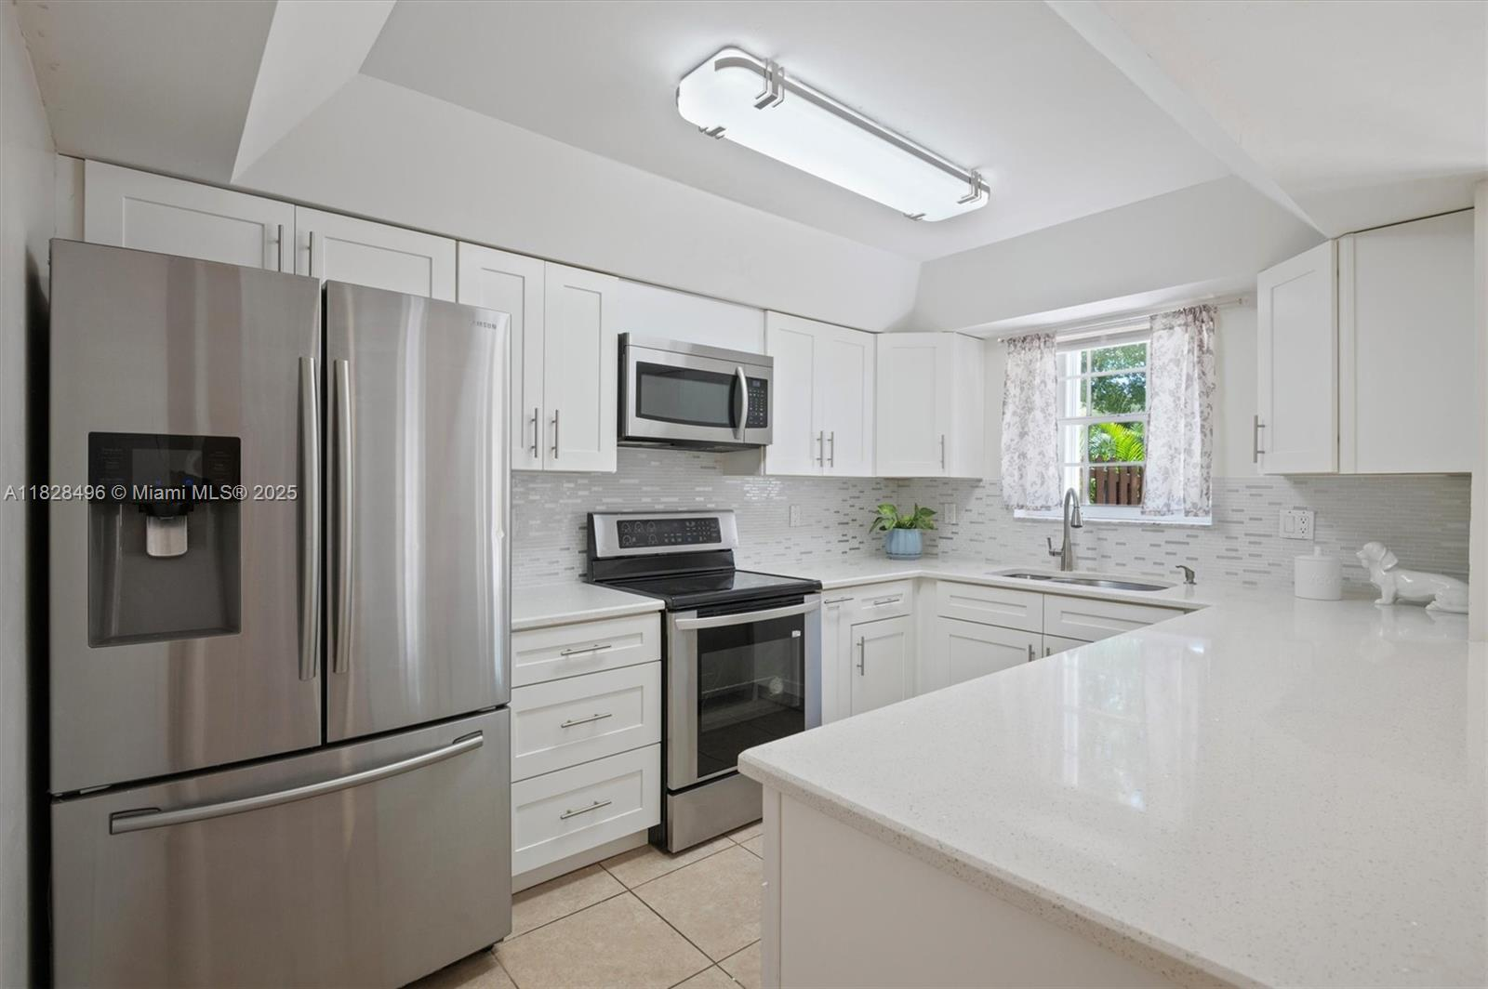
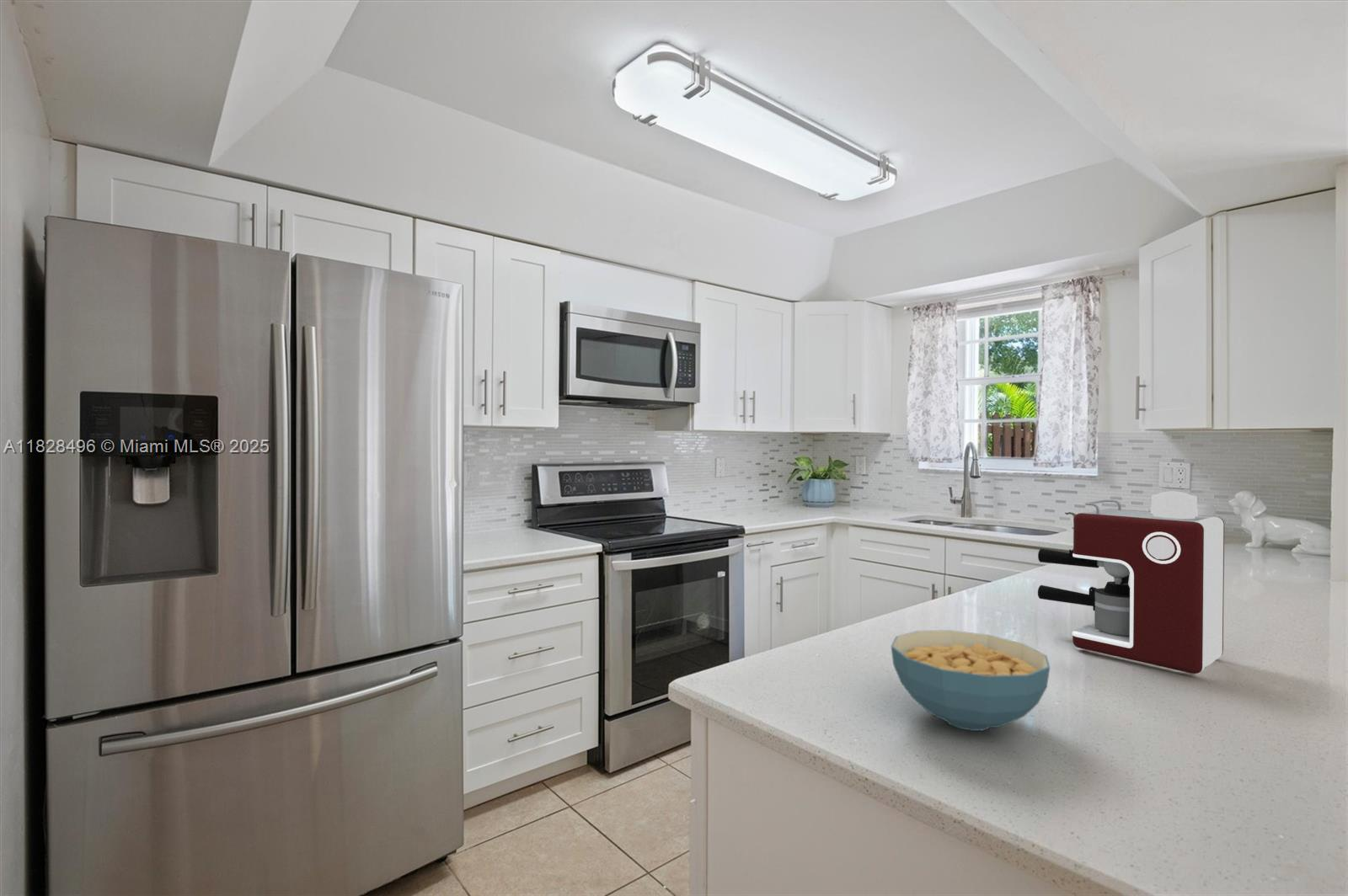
+ coffee maker [1037,490,1225,675]
+ cereal bowl [891,629,1051,732]
